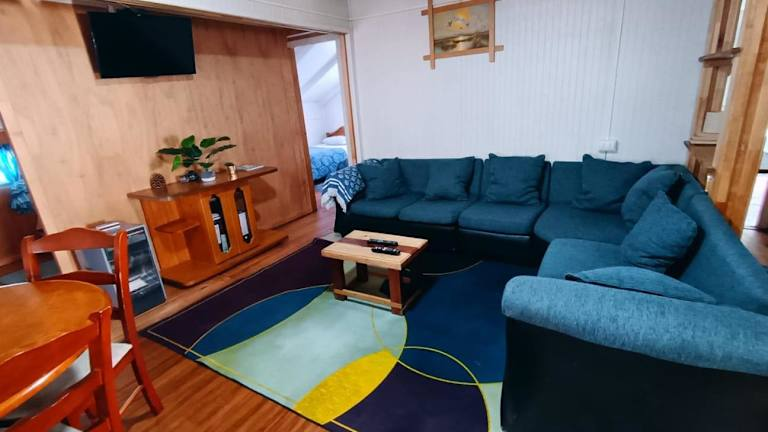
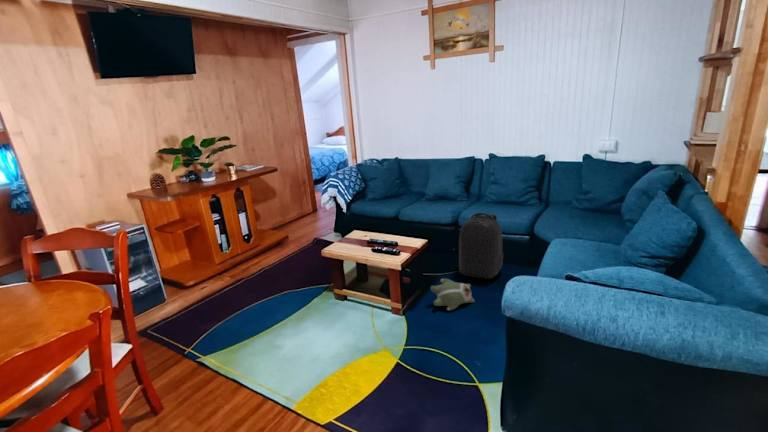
+ backpack [458,211,505,280]
+ plush toy [430,278,476,311]
